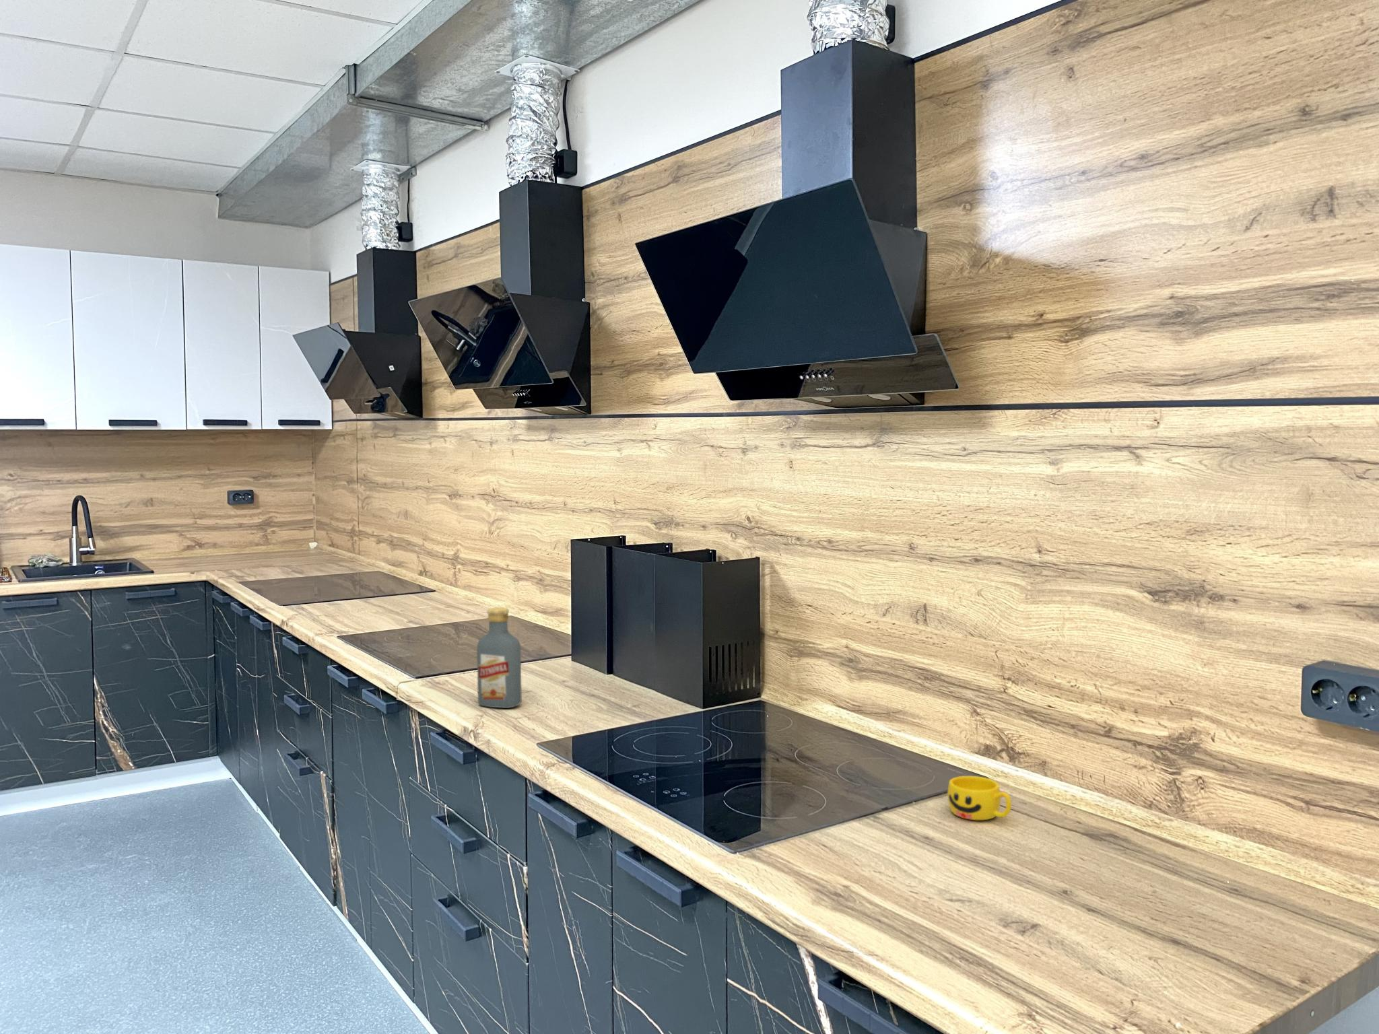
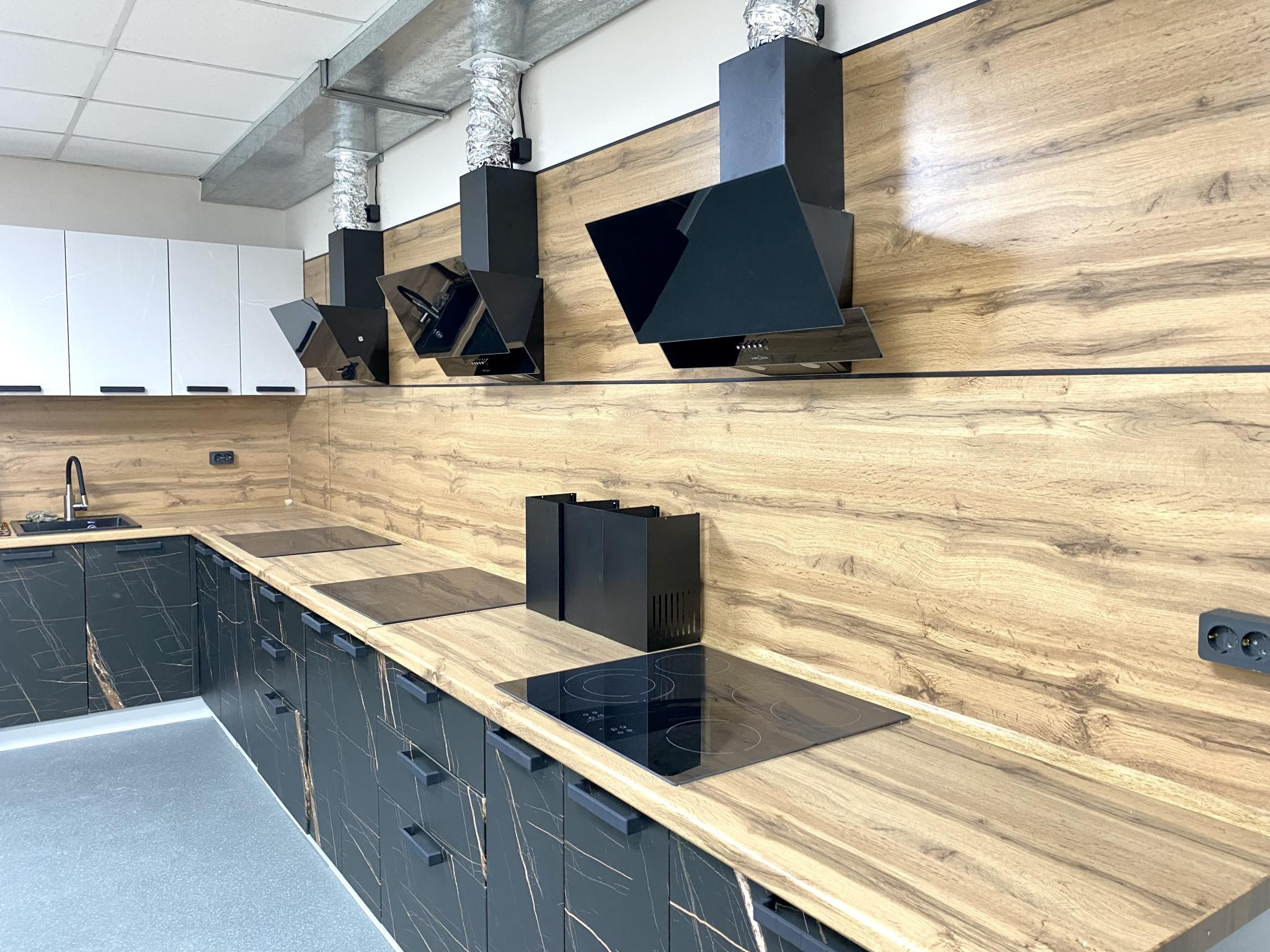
- cup [947,775,1012,821]
- vodka [476,606,522,709]
